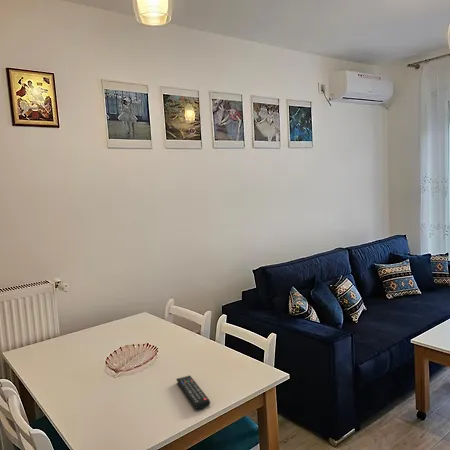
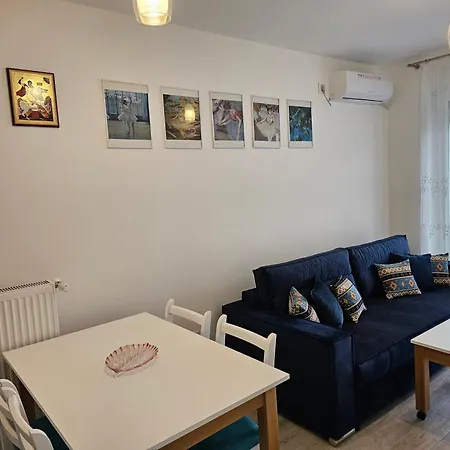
- remote control [175,374,211,410]
